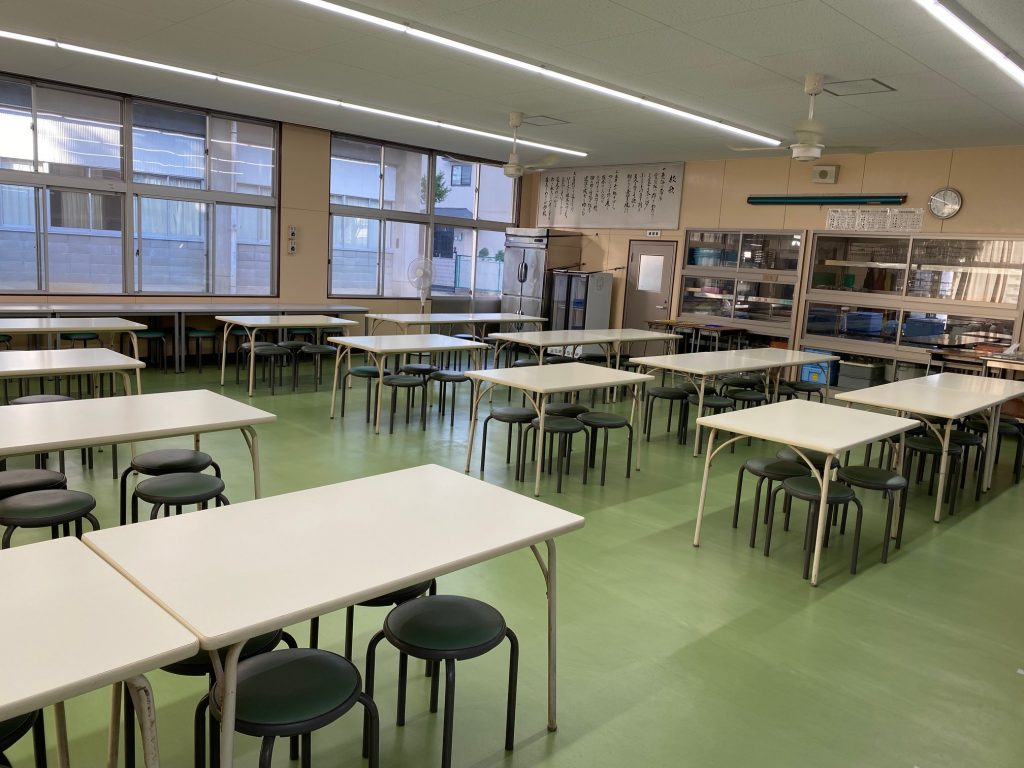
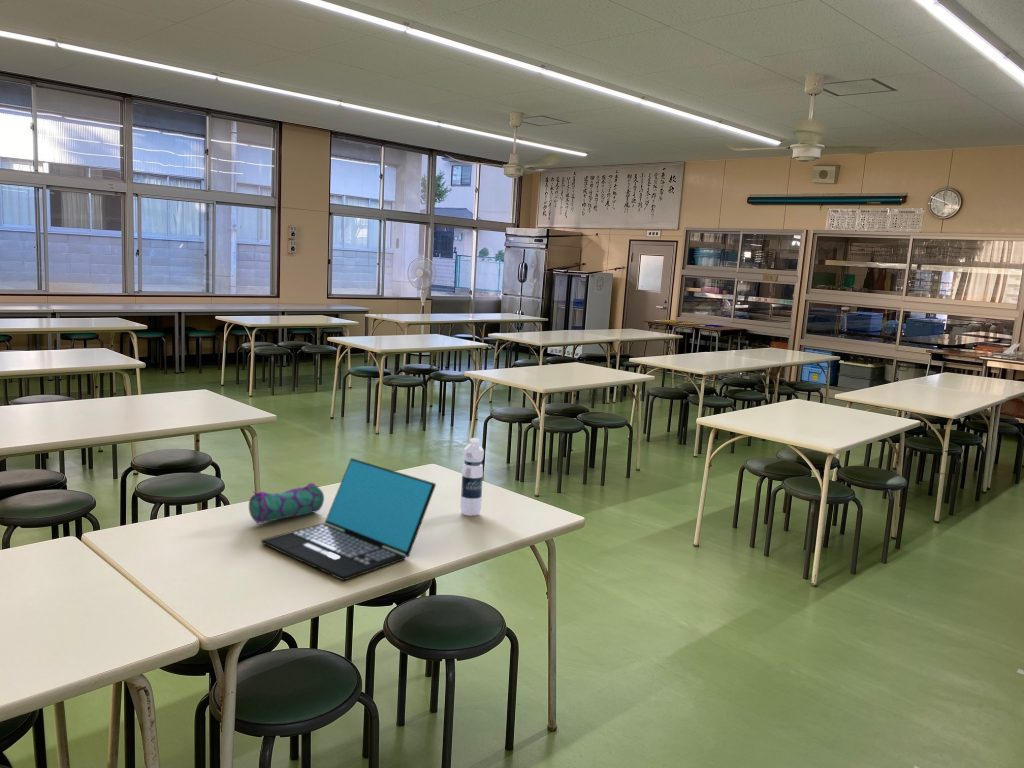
+ pencil case [248,481,325,524]
+ laptop [260,457,437,582]
+ water bottle [459,437,485,517]
